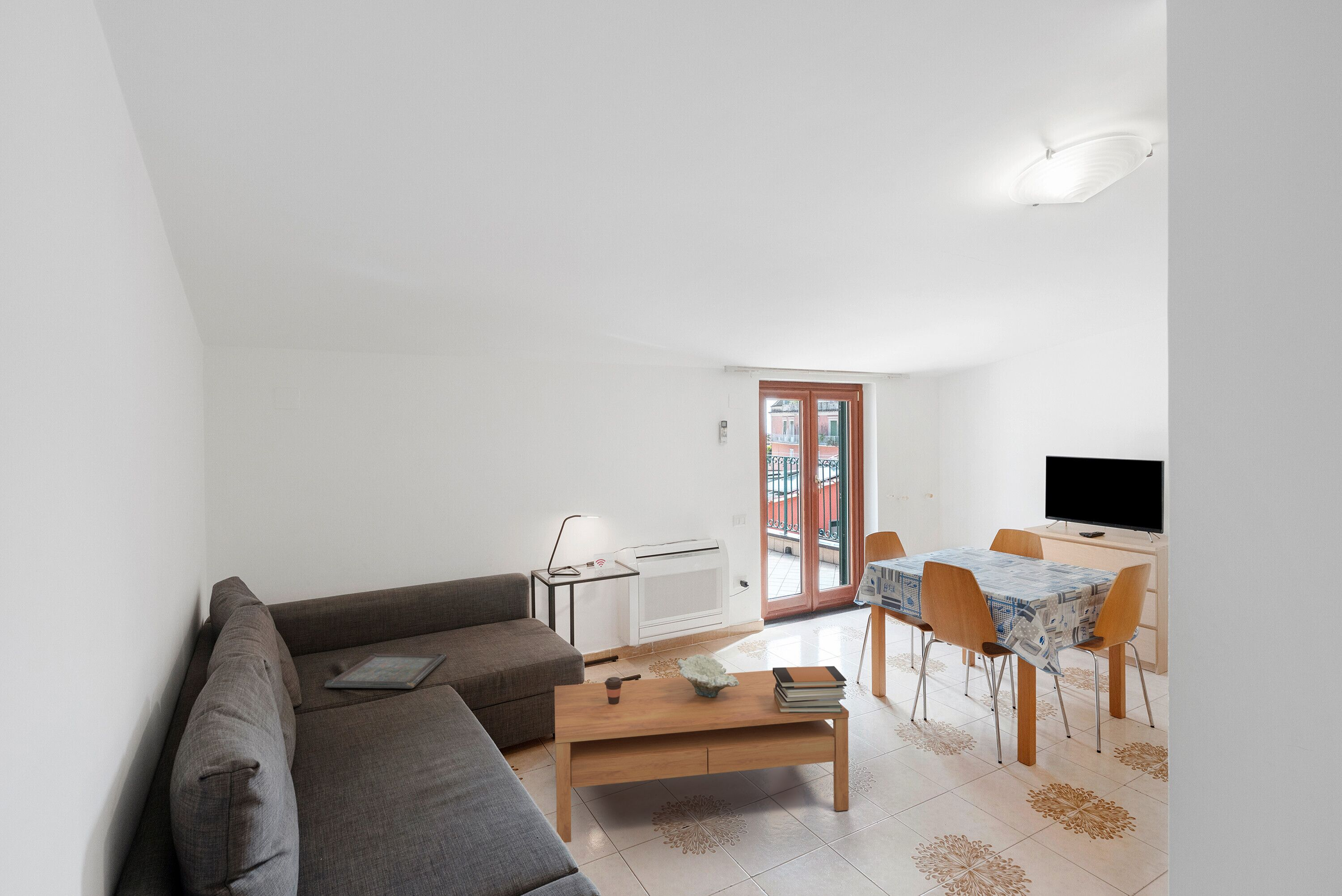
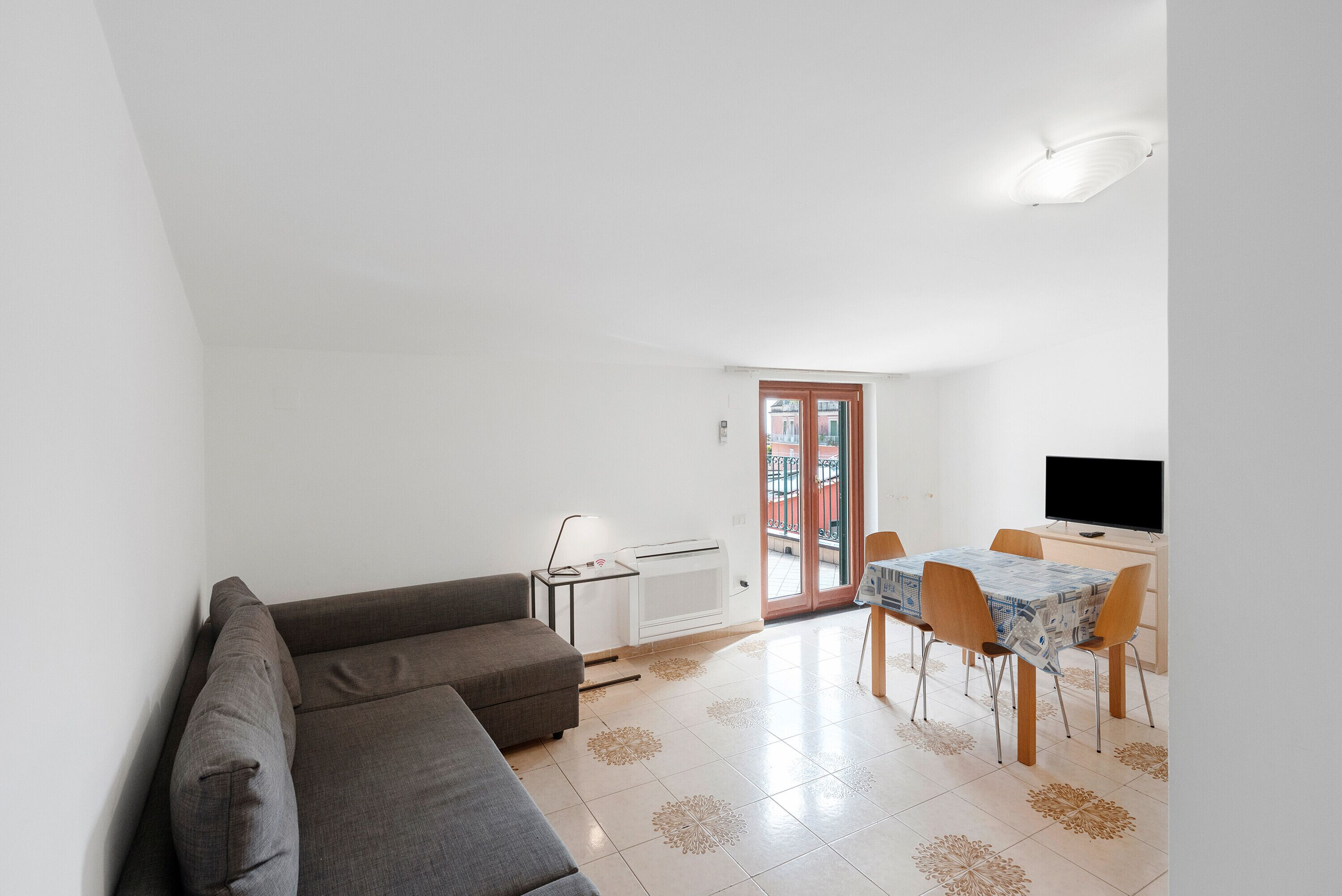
- serving tray [324,653,447,689]
- decorative bowl [677,654,739,698]
- book stack [772,666,847,713]
- coffee cup [605,676,623,705]
- coffee table [554,670,849,843]
